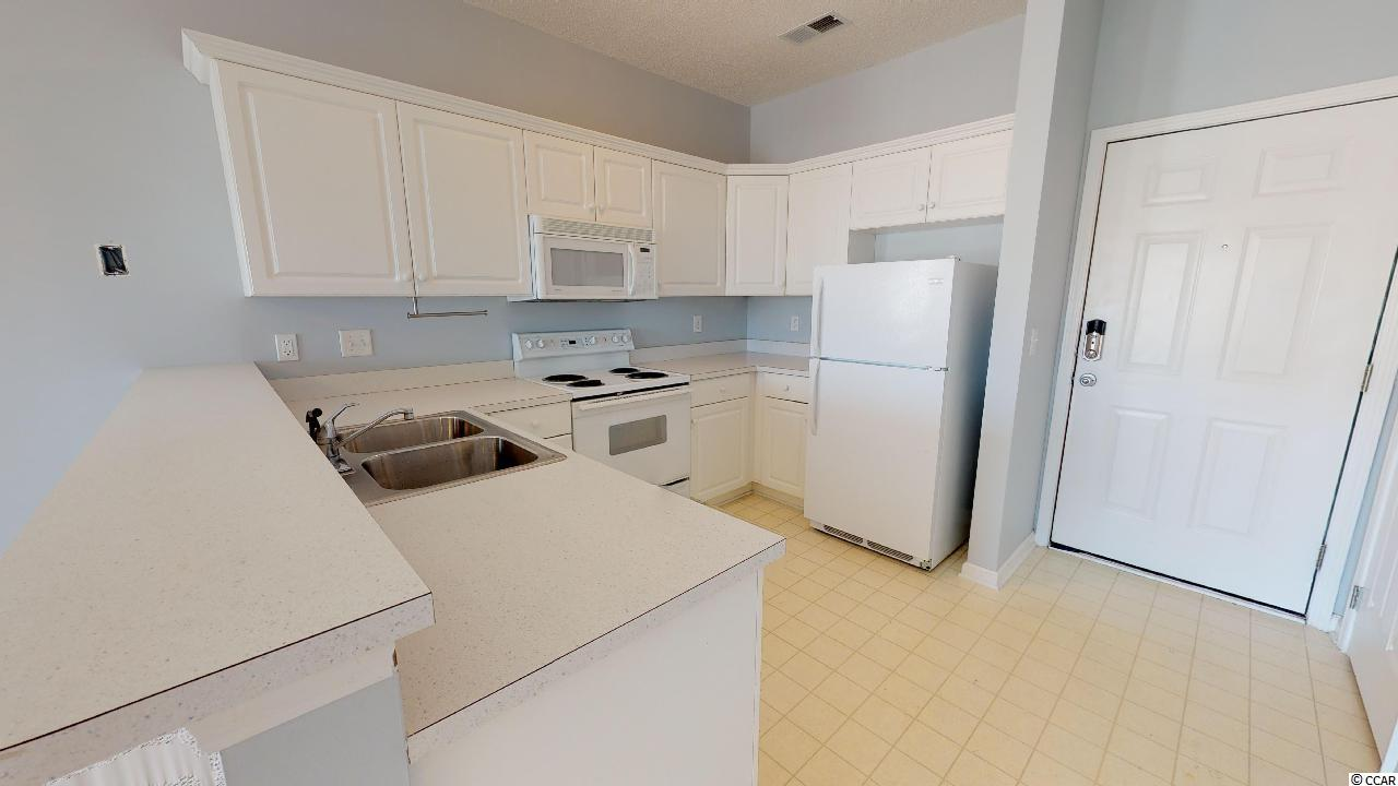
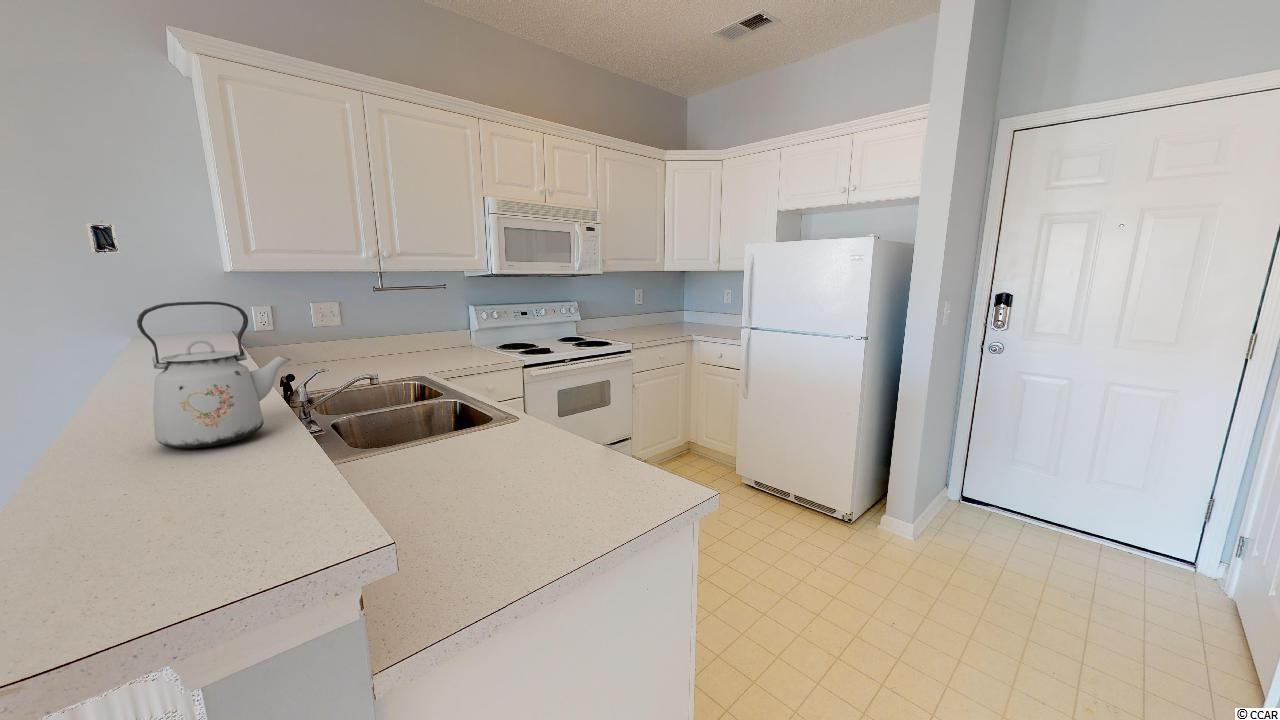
+ kettle [136,300,292,450]
